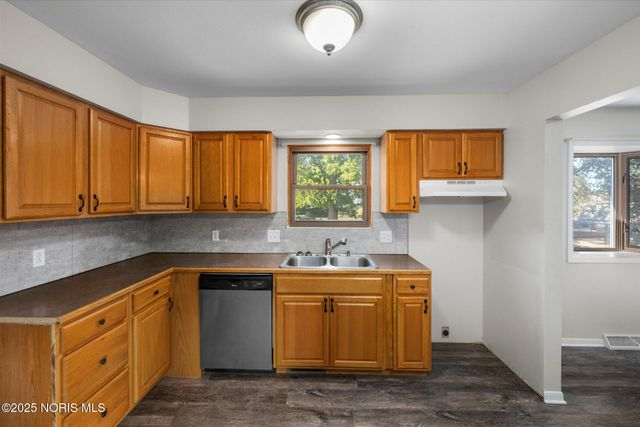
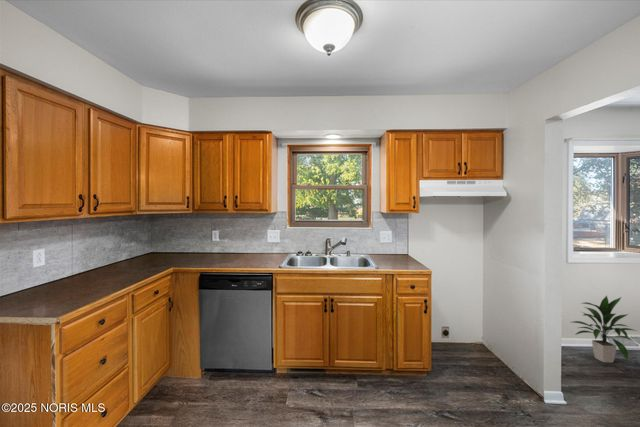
+ indoor plant [571,295,638,364]
